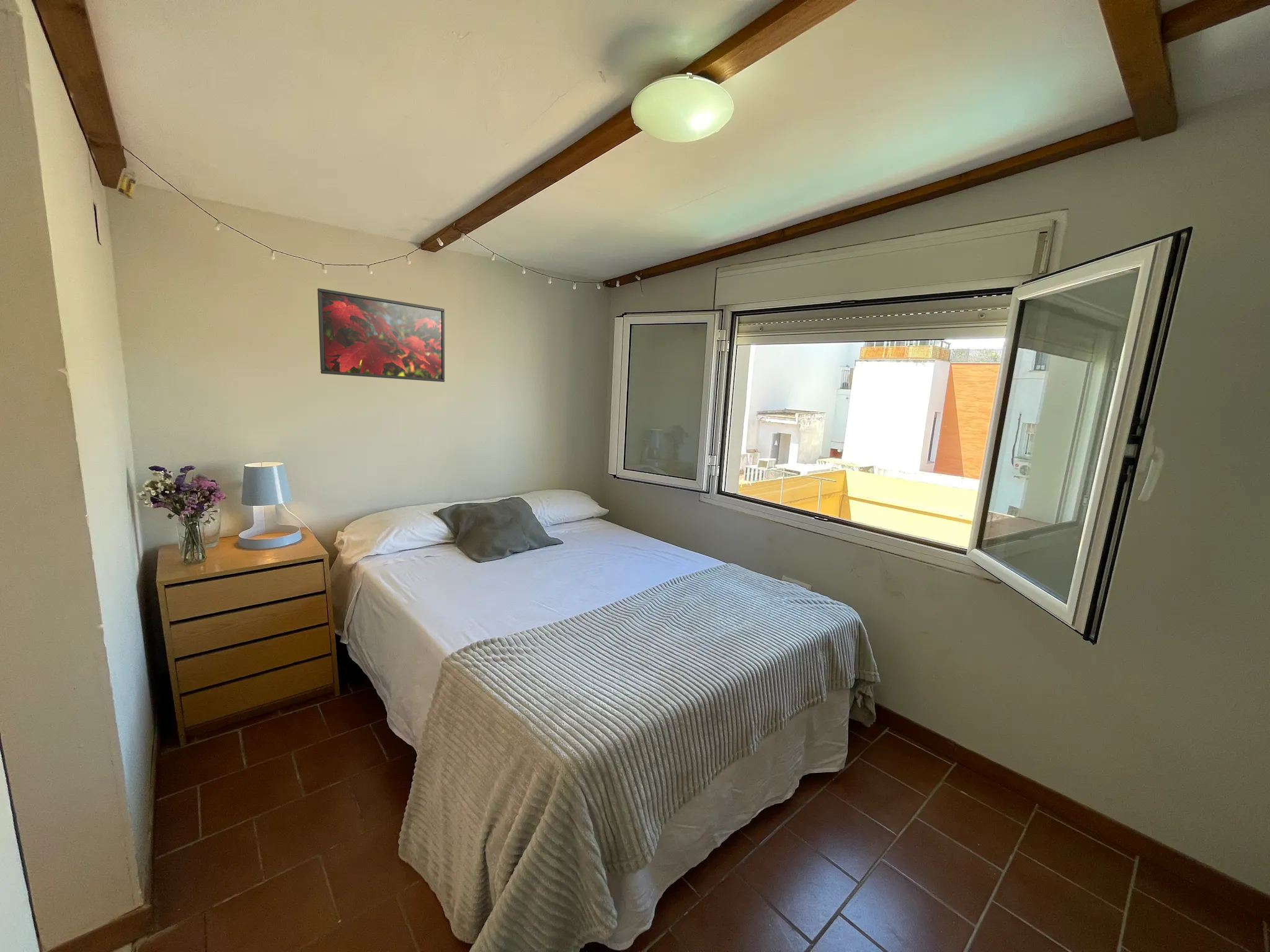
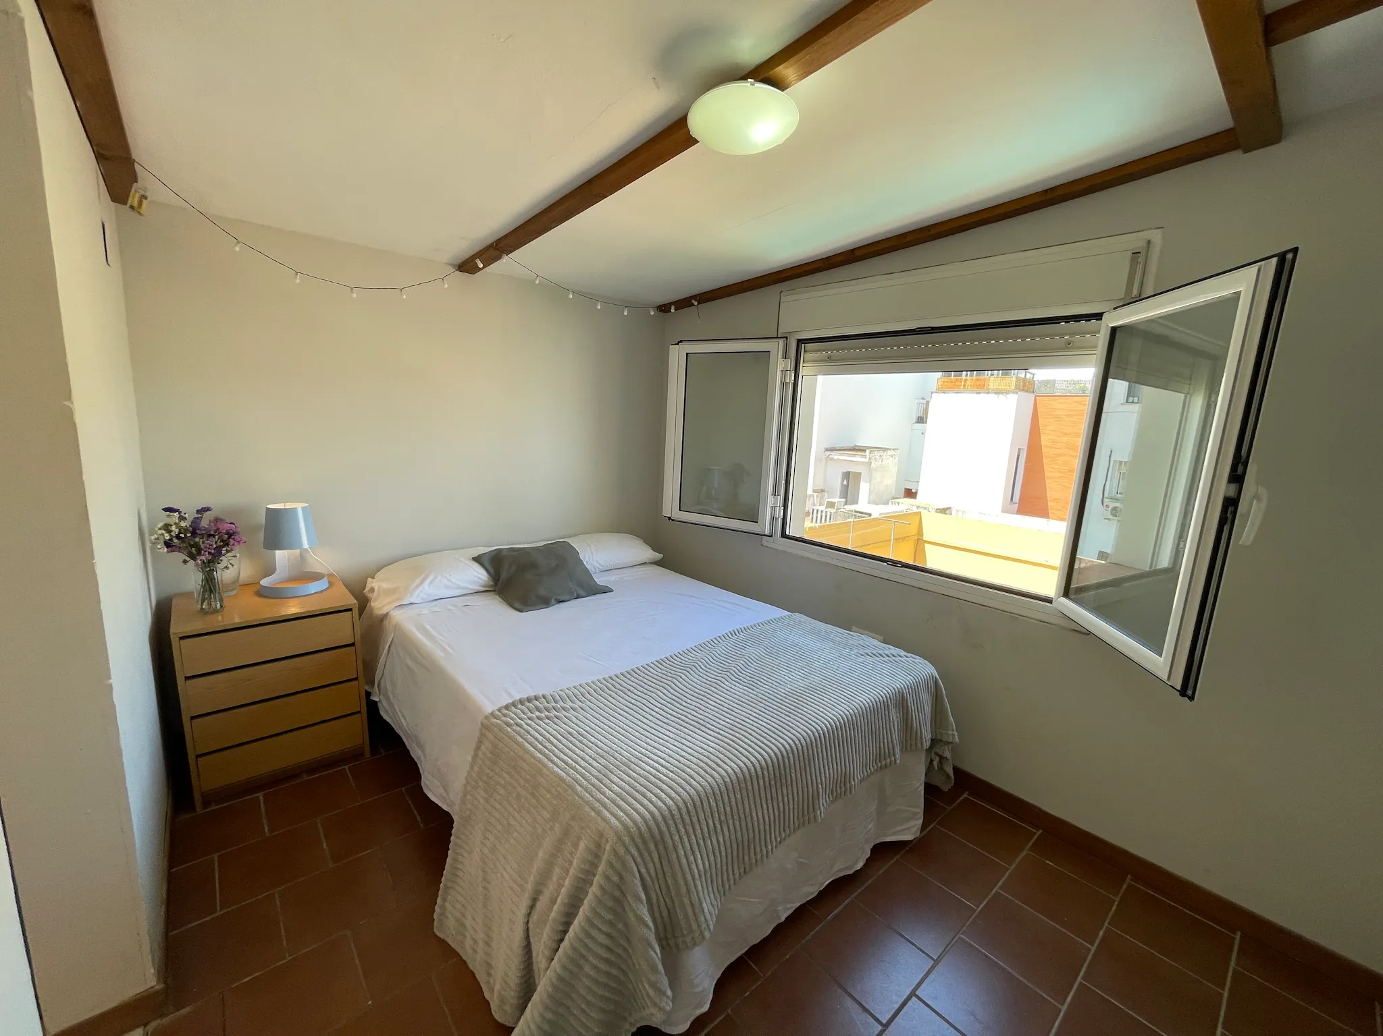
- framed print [317,288,445,382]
